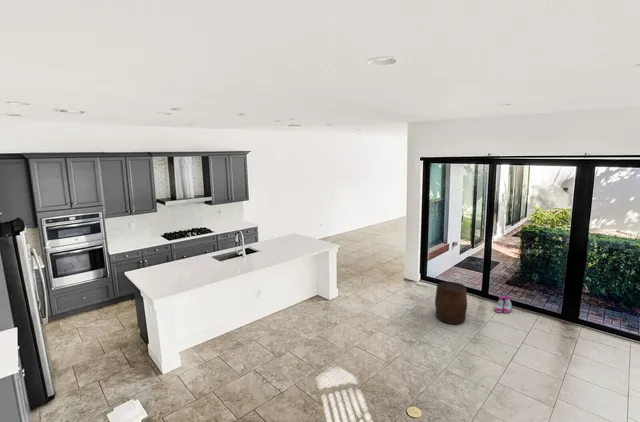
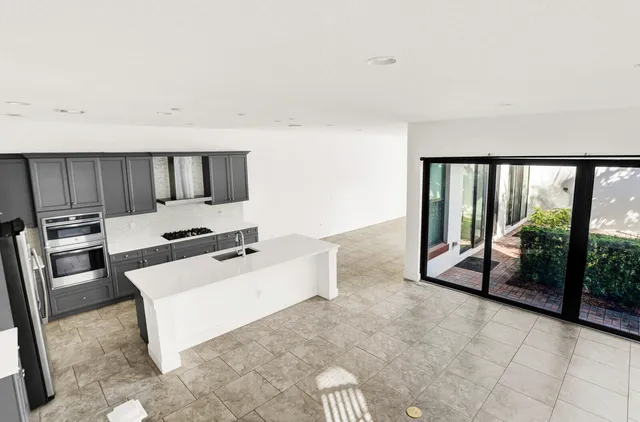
- boots [494,294,513,314]
- stool [434,281,468,325]
